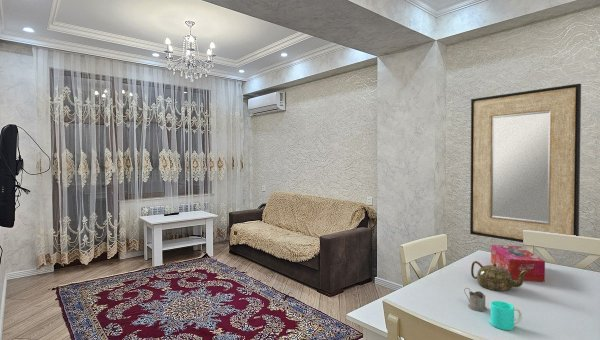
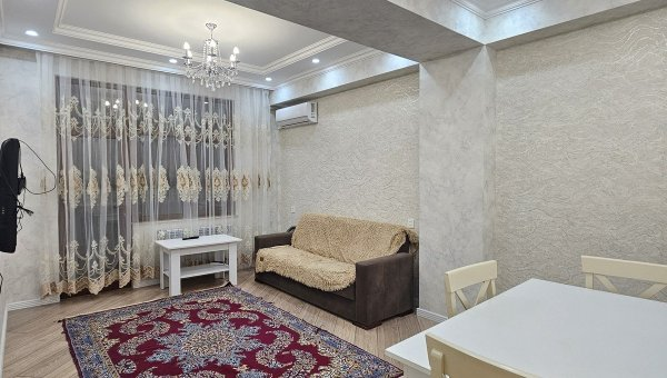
- tea glass holder [463,287,488,312]
- cup [490,300,523,331]
- home mirror [469,83,582,243]
- tissue box [490,244,546,283]
- teapot [470,260,528,292]
